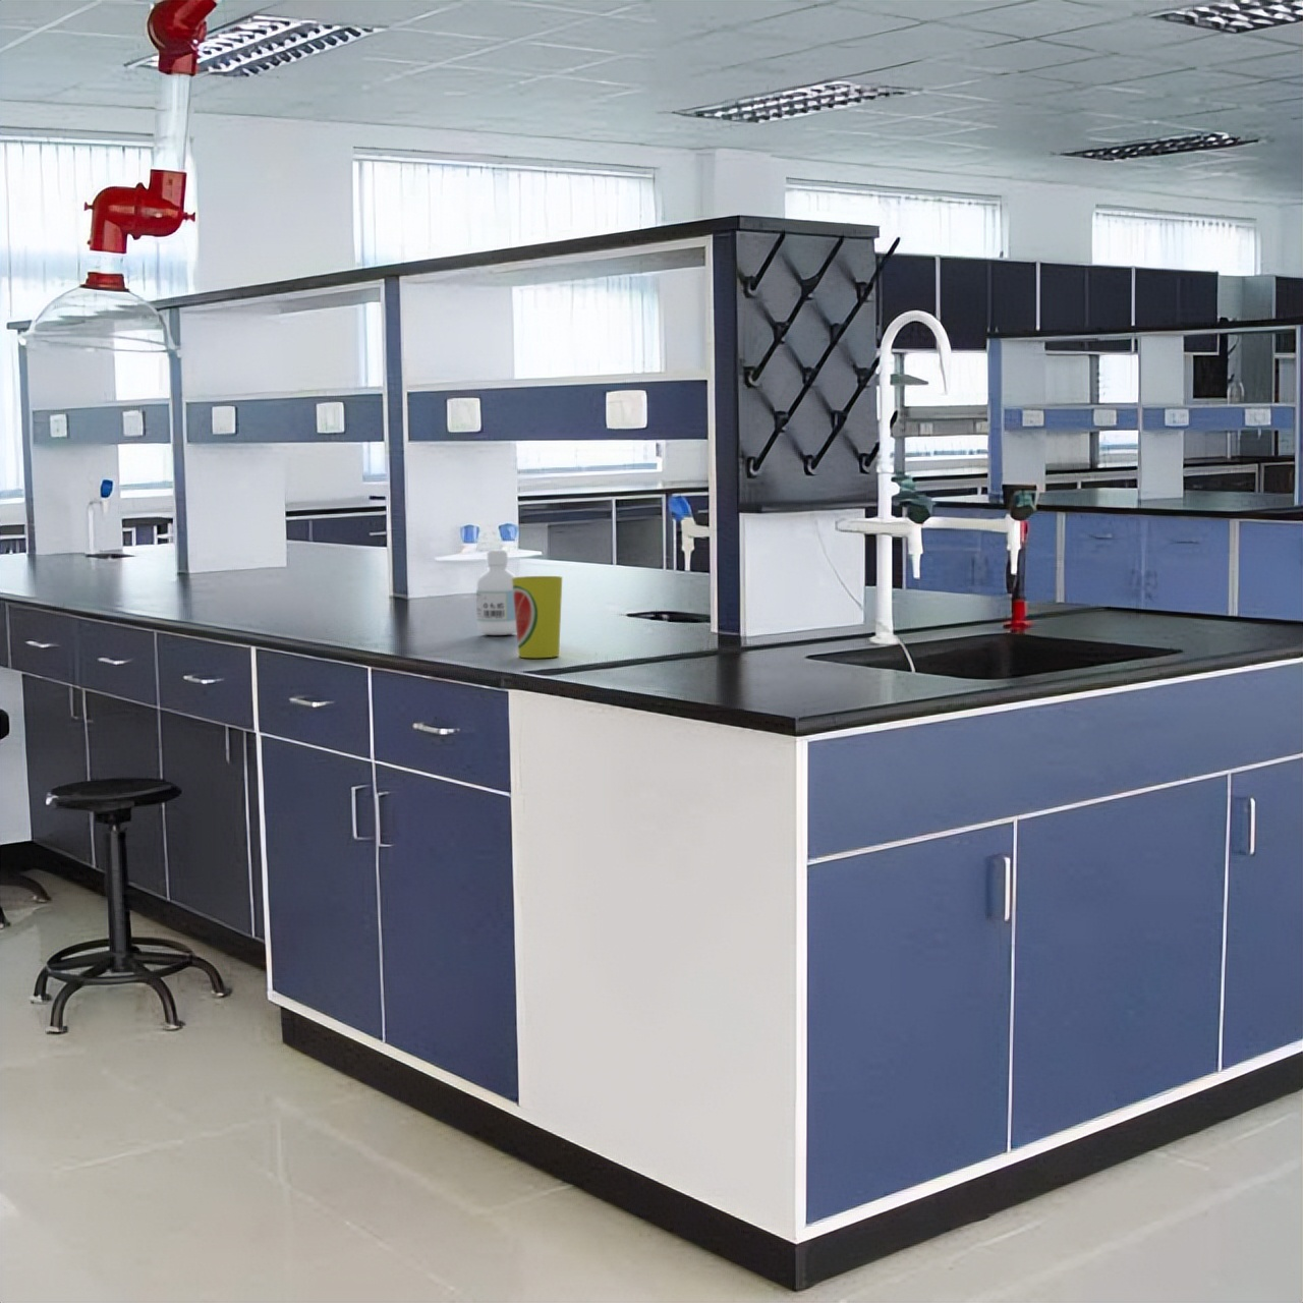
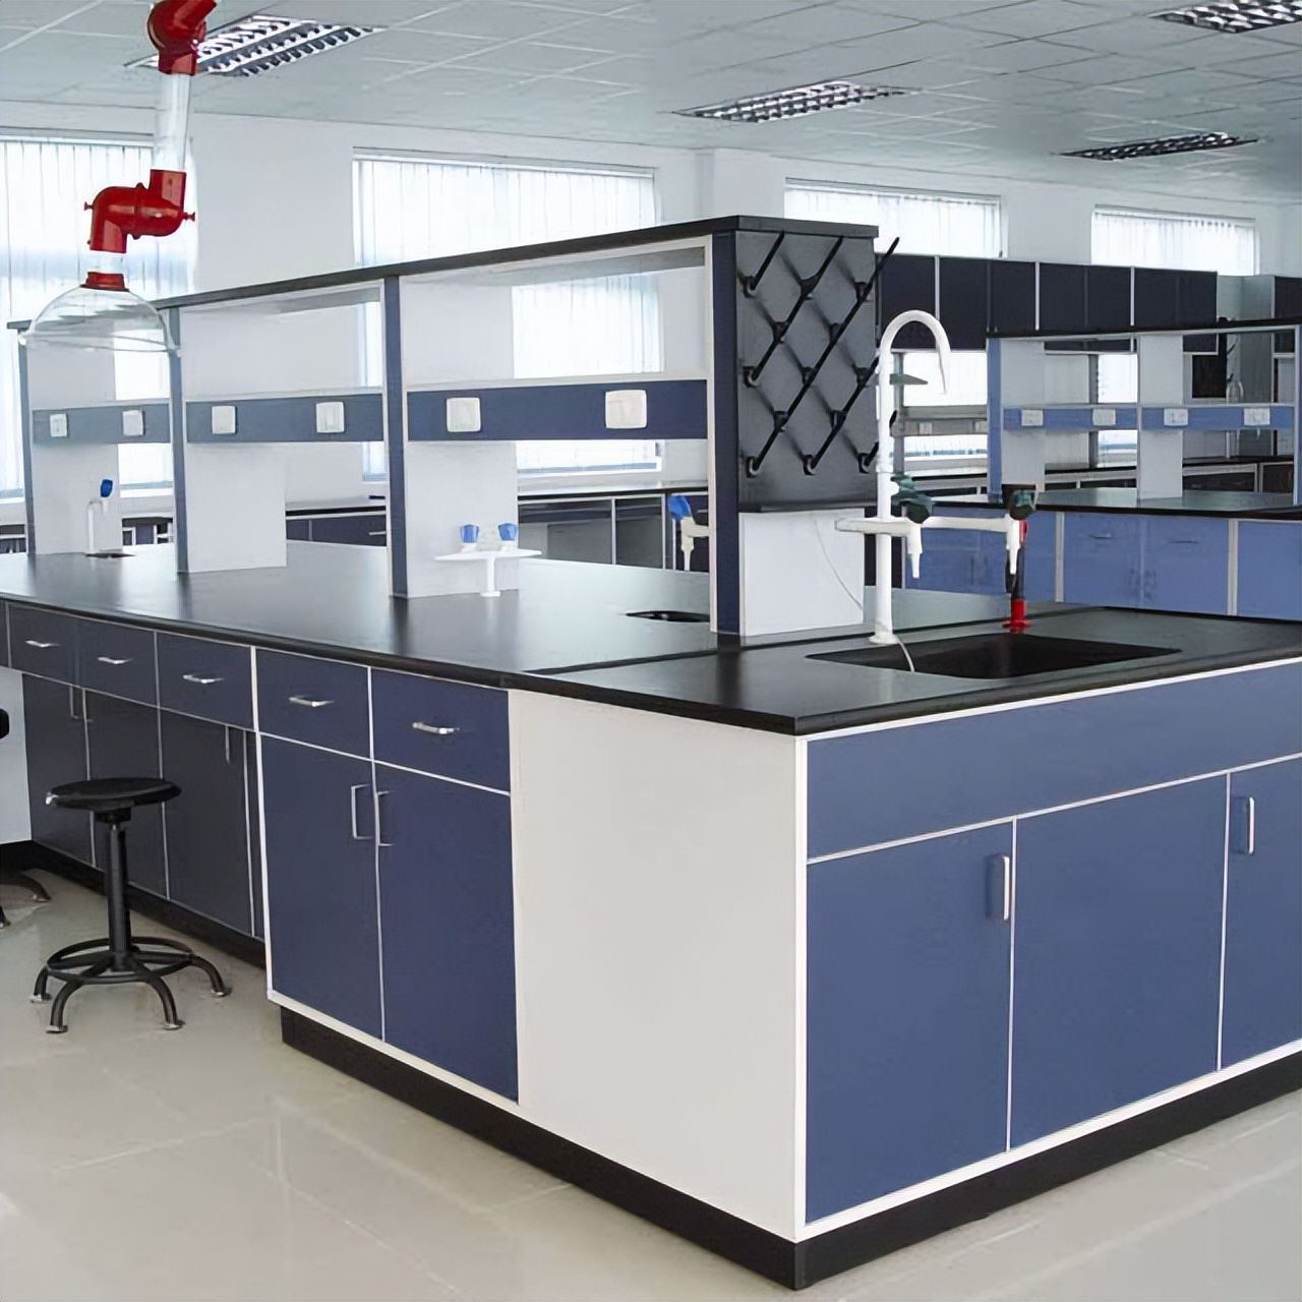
- cup [512,575,564,659]
- bottle [475,549,517,636]
